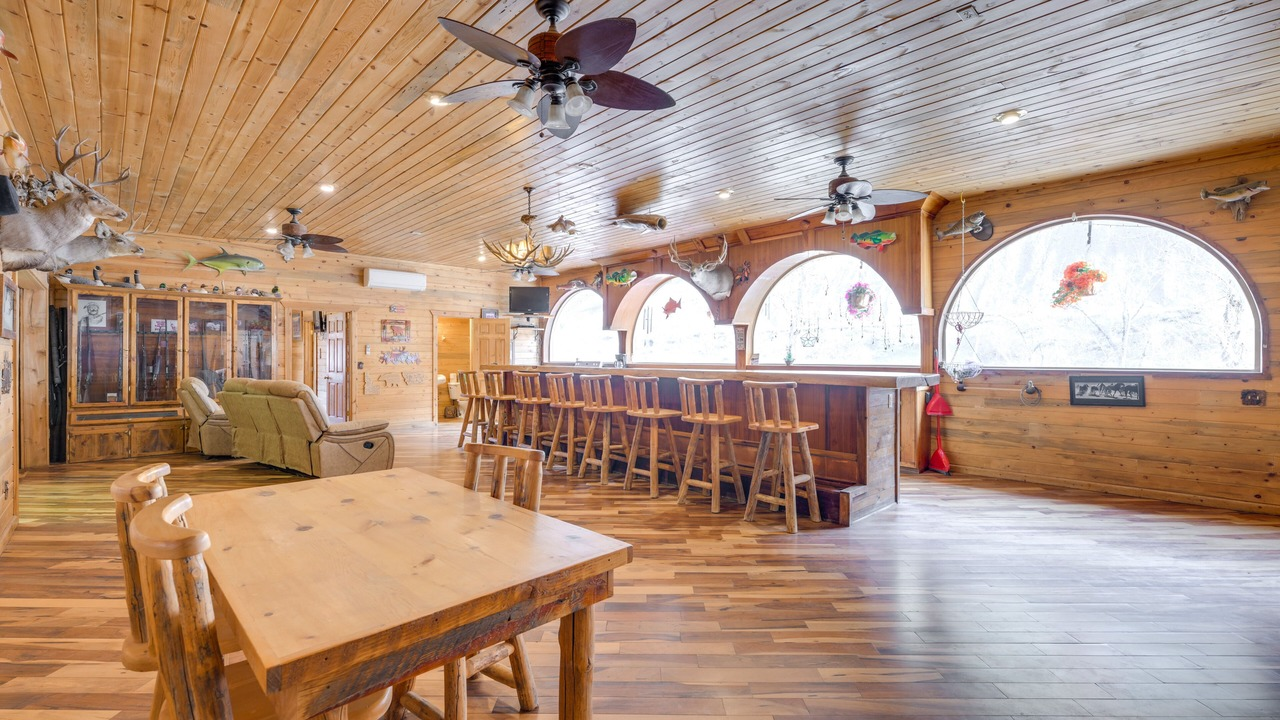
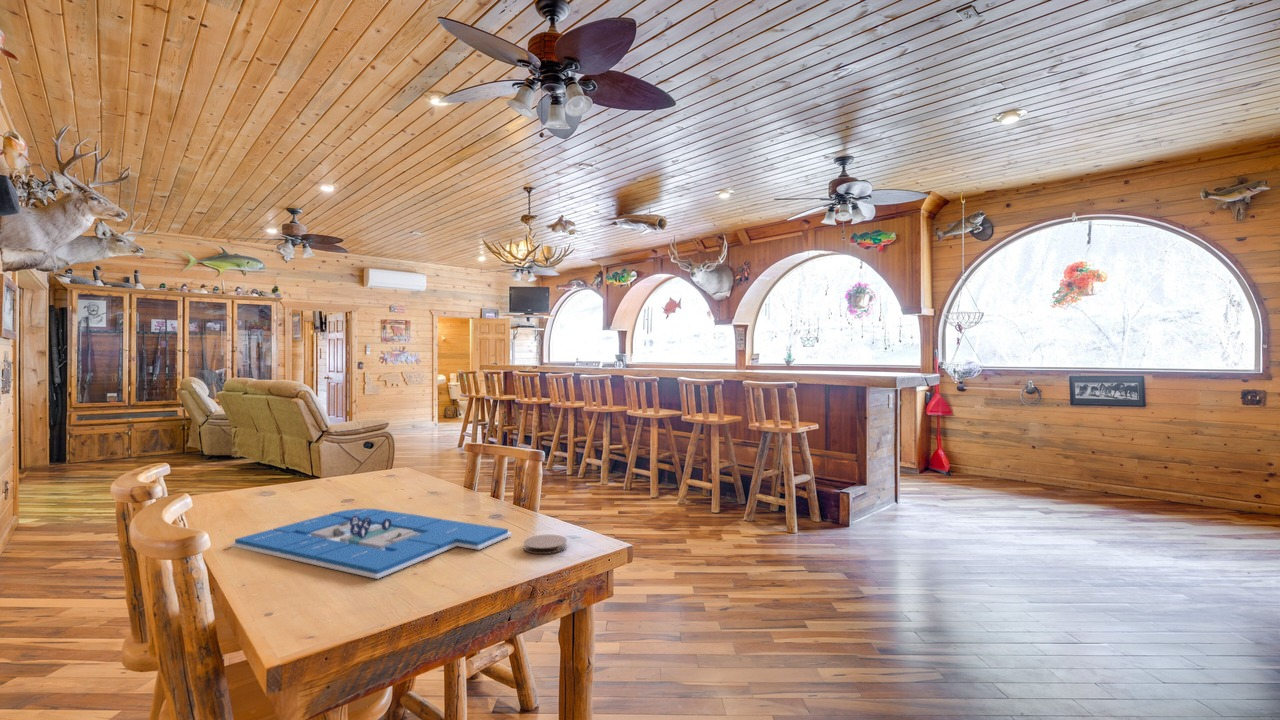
+ coaster [523,533,568,555]
+ board game [230,508,513,580]
